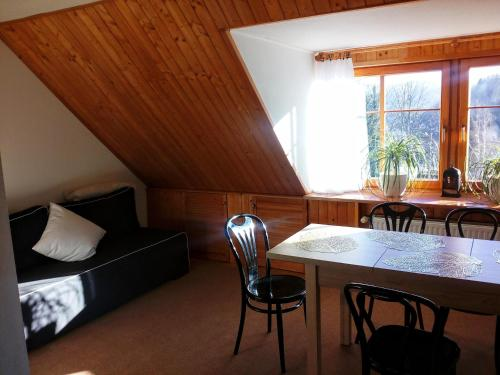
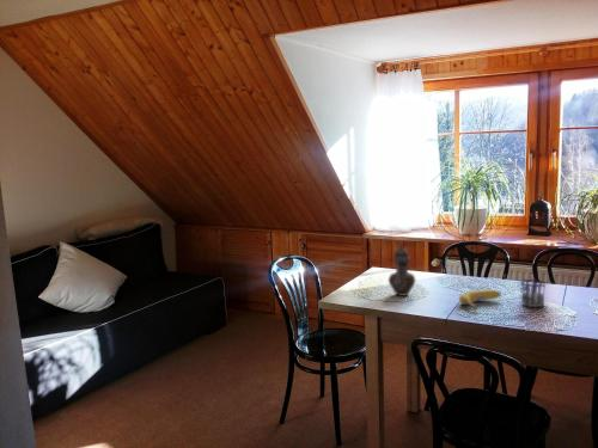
+ cup [519,278,547,308]
+ fruit [458,288,502,312]
+ teapot [388,241,416,297]
